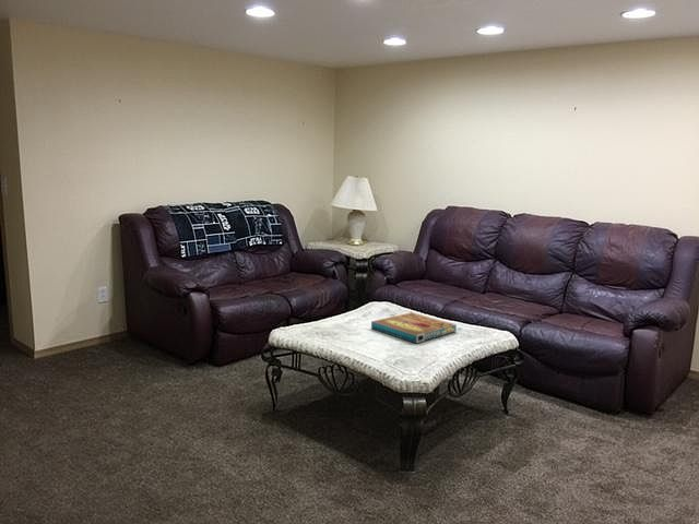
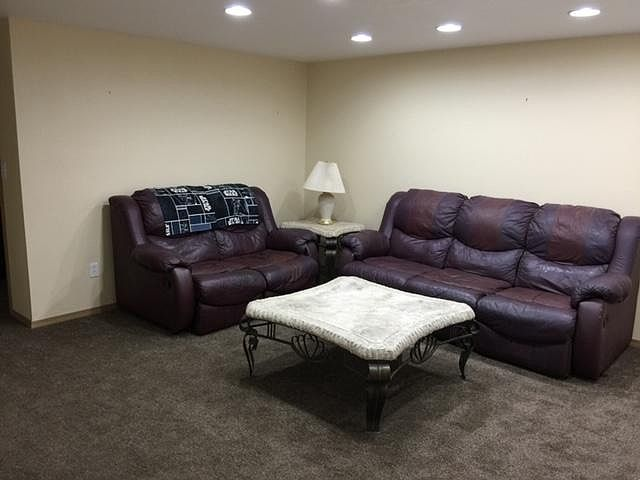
- pizza box [370,311,458,344]
